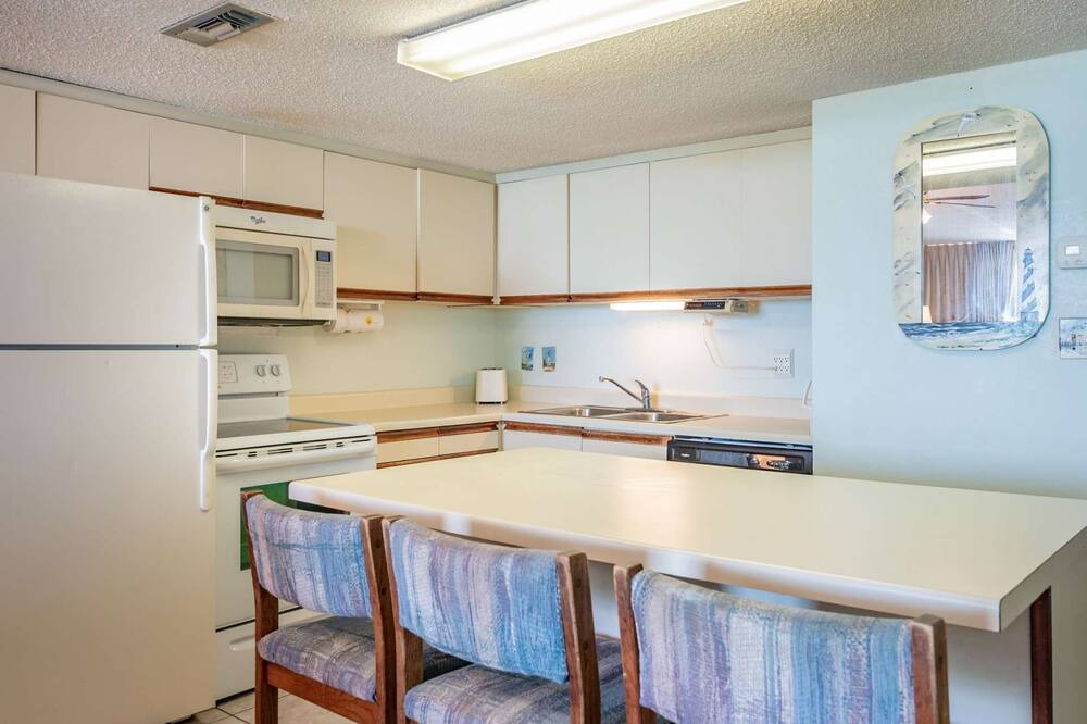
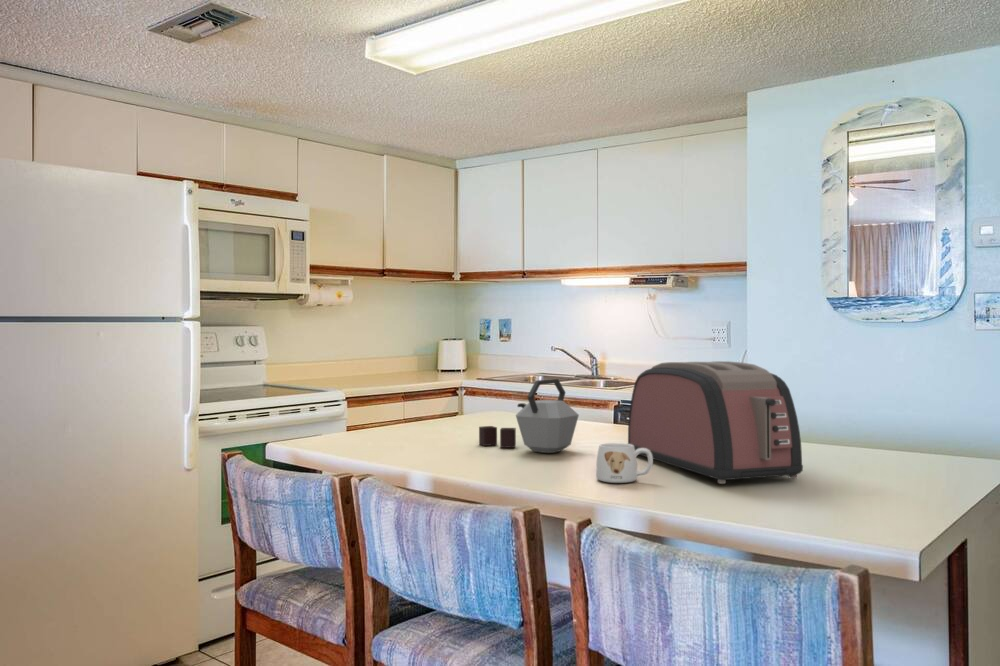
+ mug [595,442,654,484]
+ kettle [478,378,580,454]
+ toaster [627,360,804,485]
